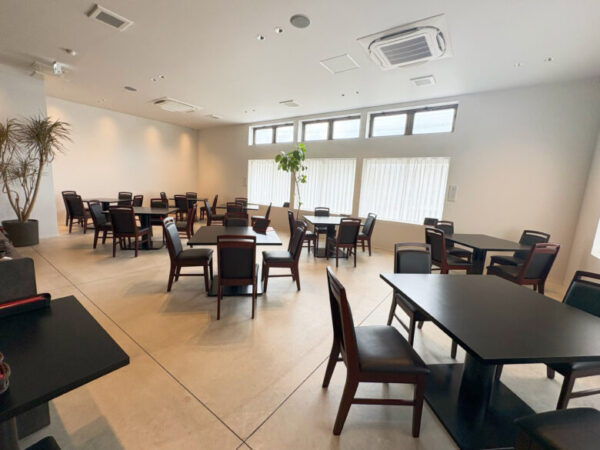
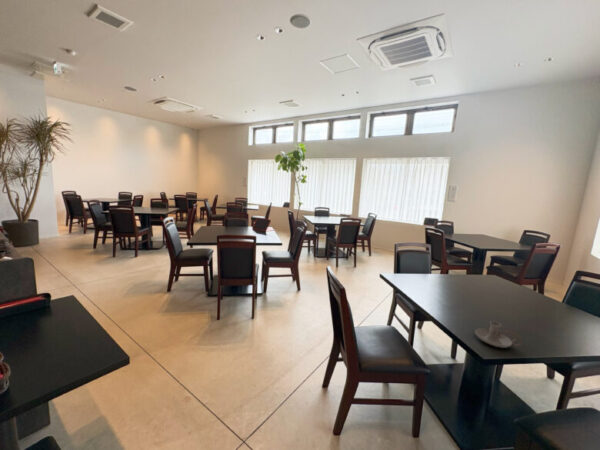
+ candle holder [474,320,523,349]
